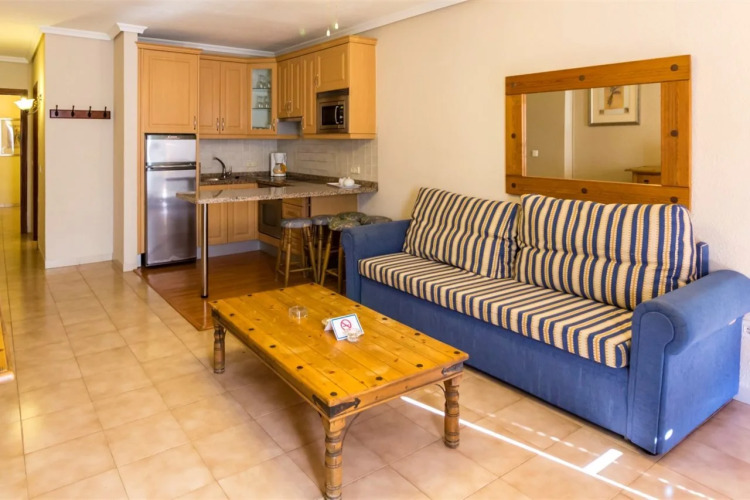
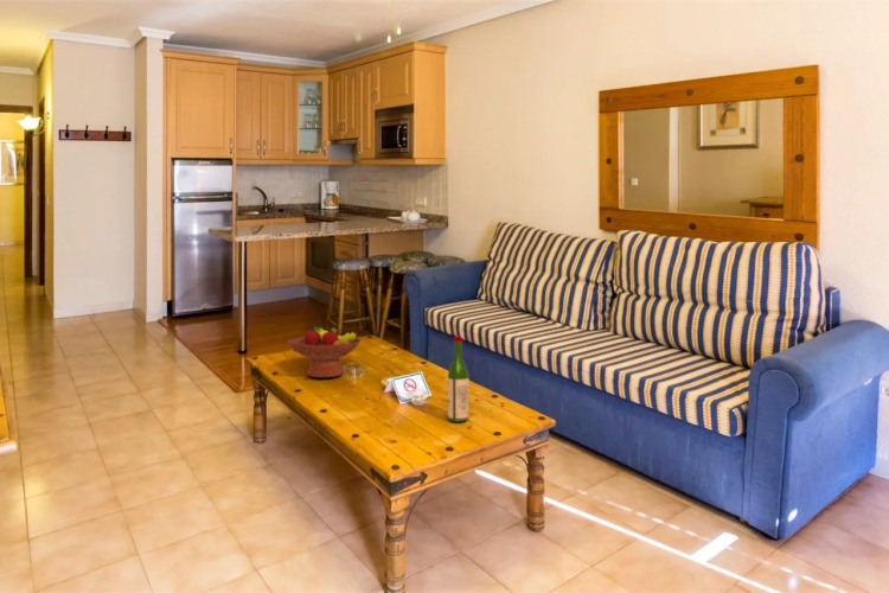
+ wine bottle [447,336,469,423]
+ fruit bowl [287,324,363,378]
